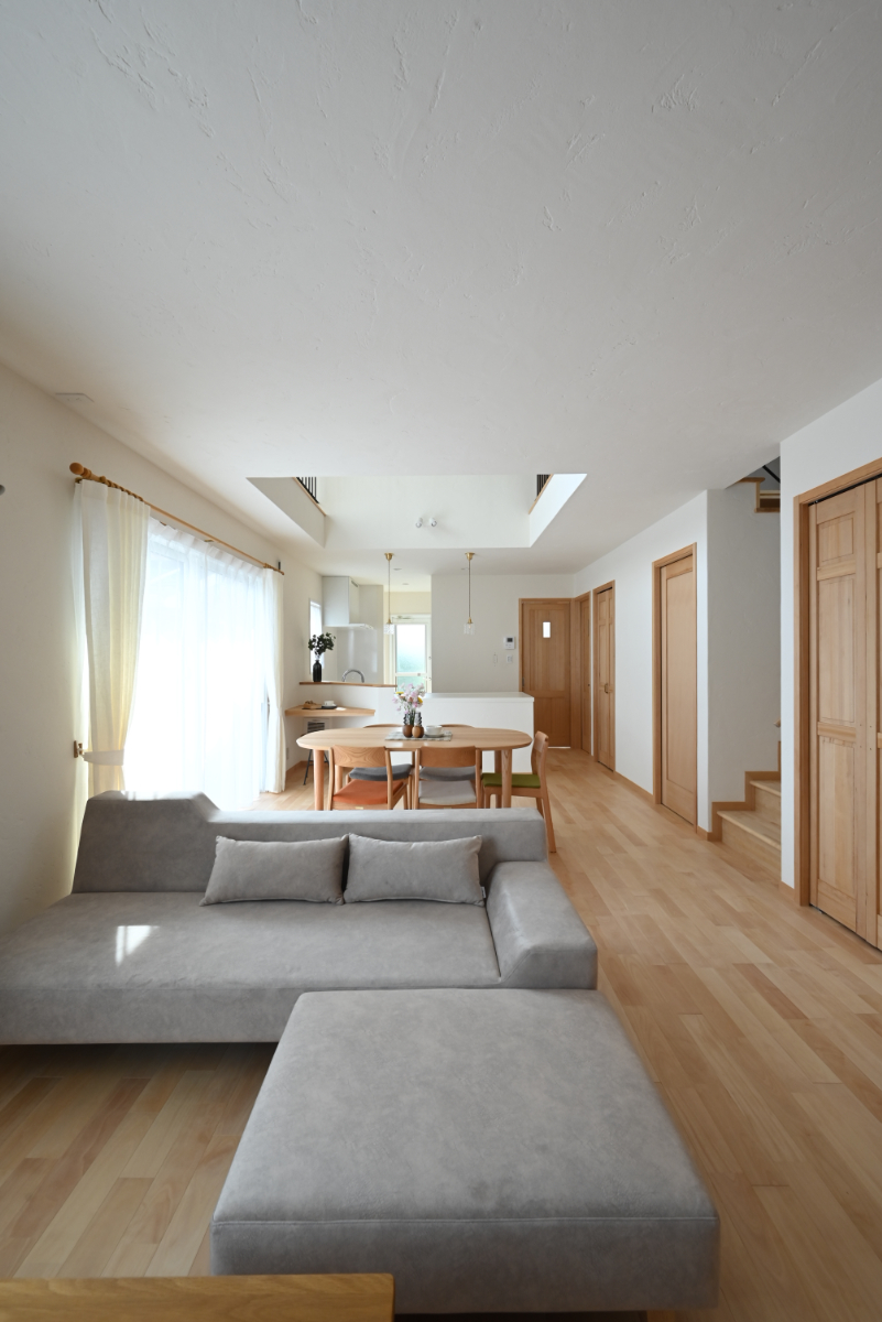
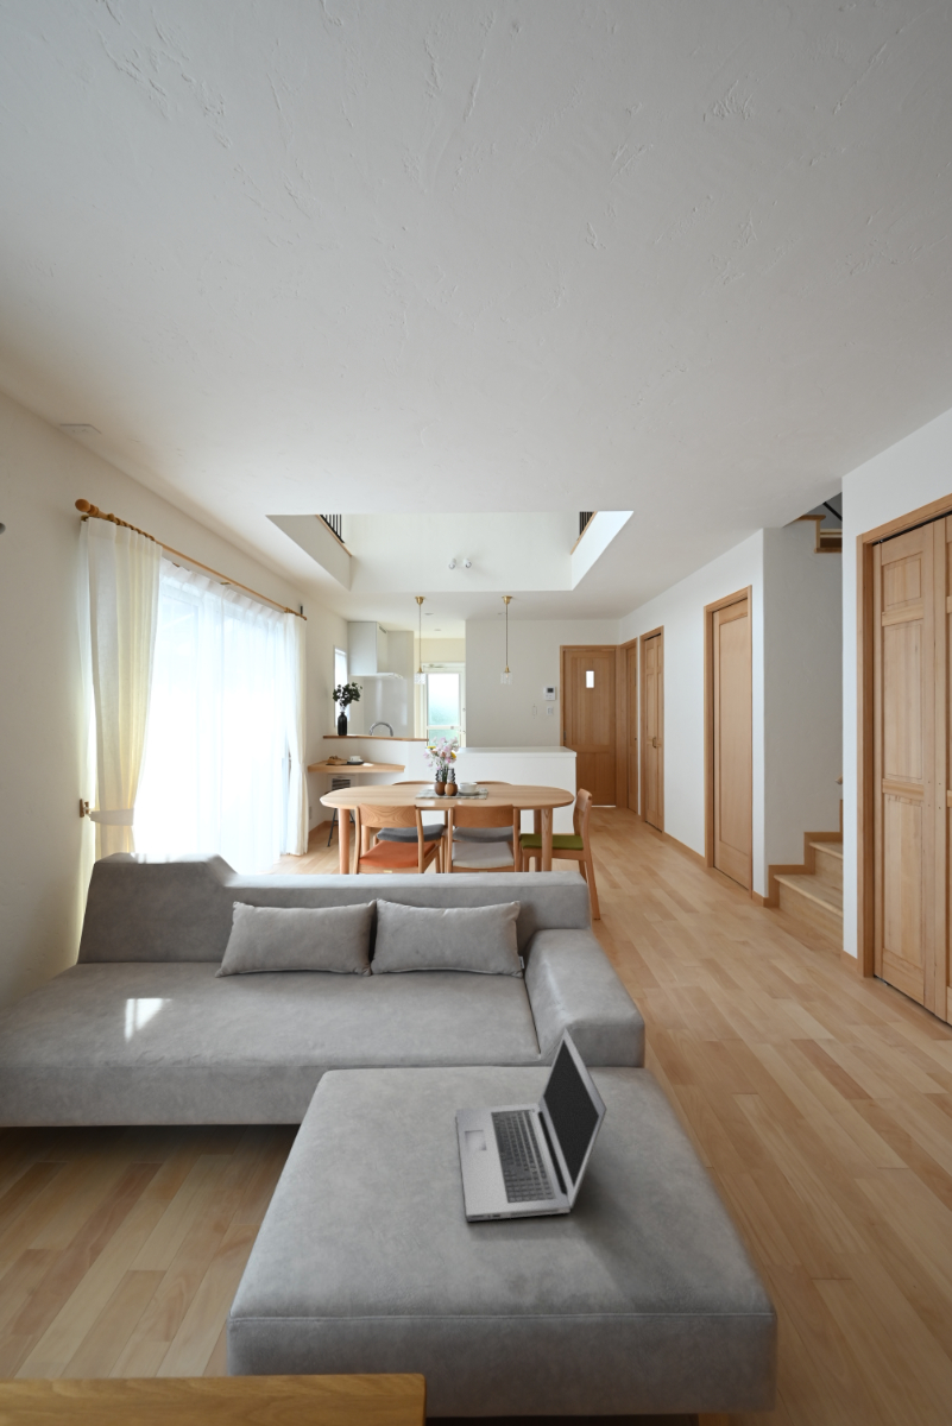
+ laptop [455,1026,609,1223]
